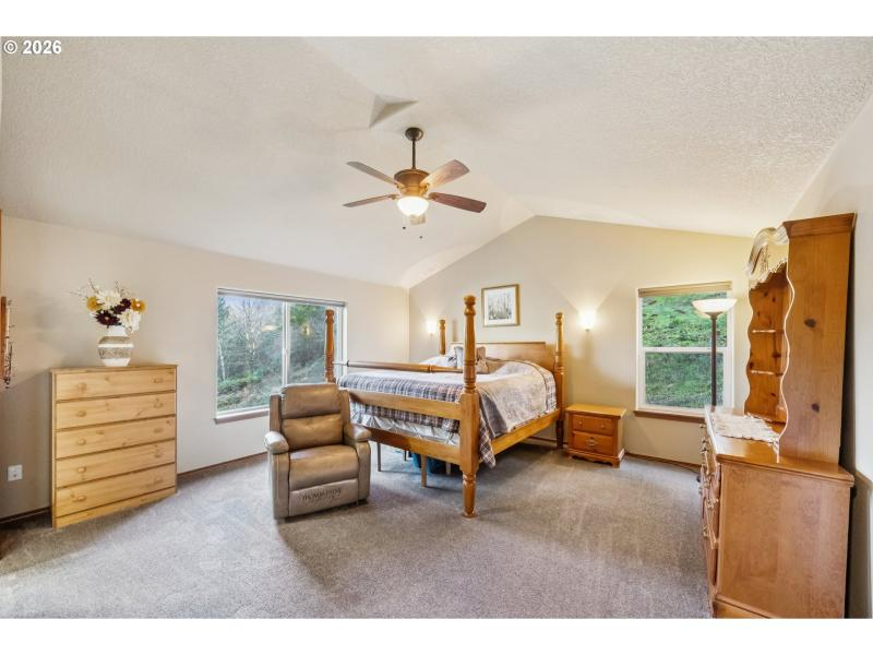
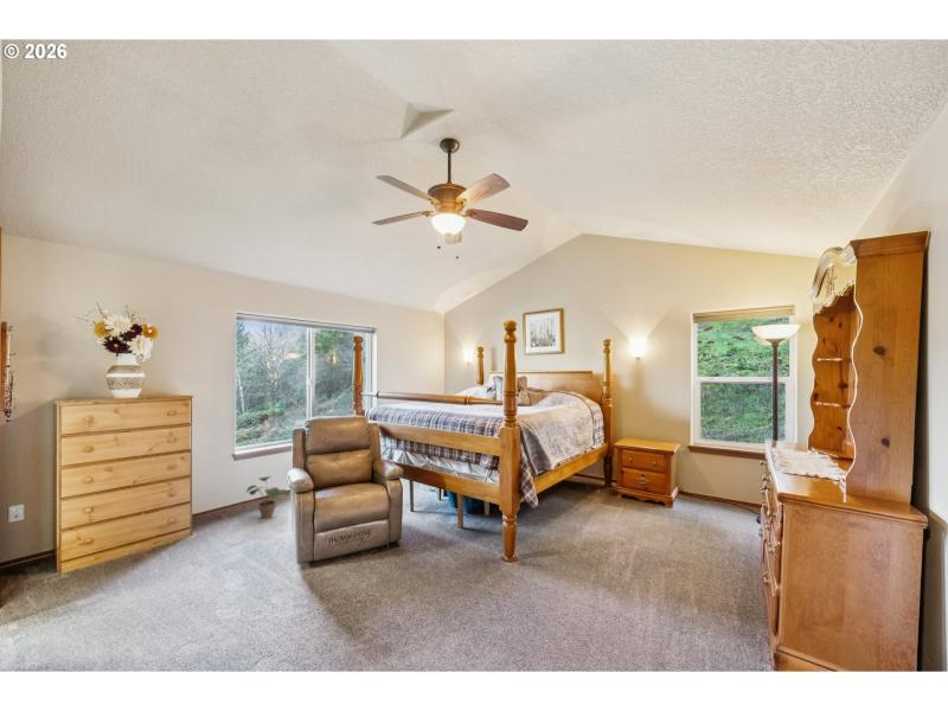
+ potted plant [245,475,290,520]
